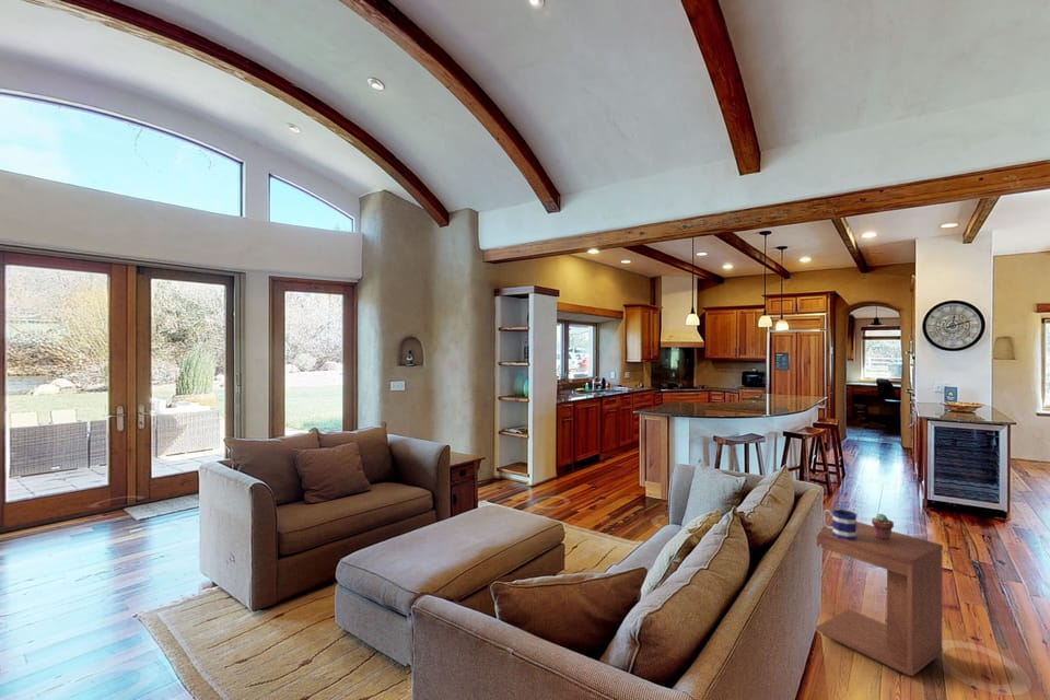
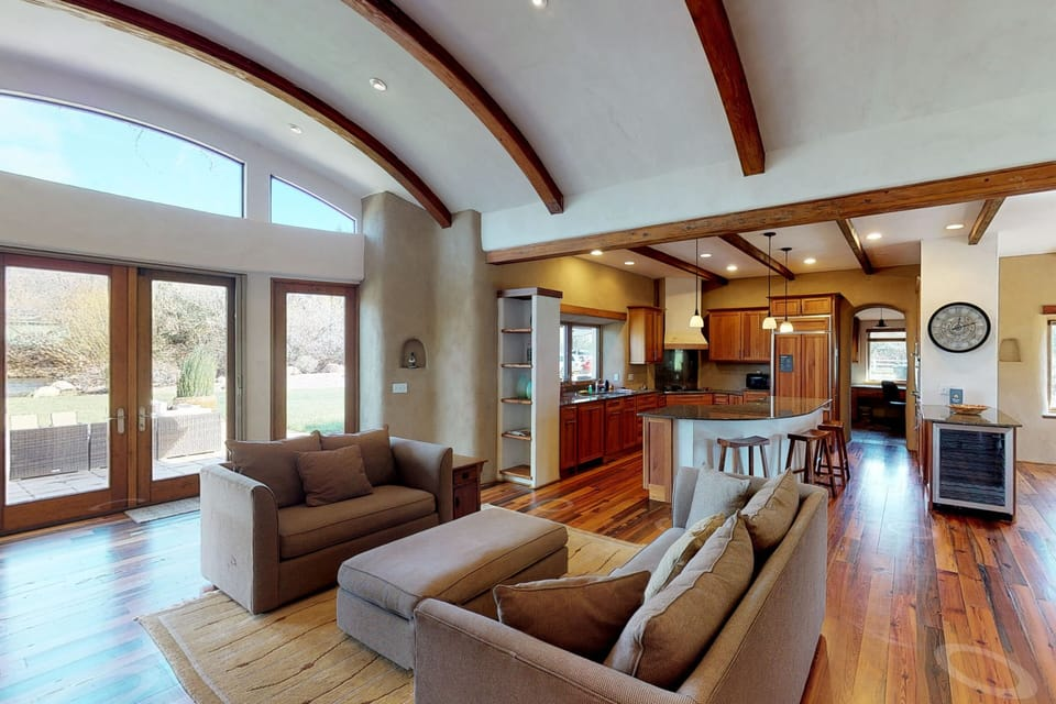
- potted succulent [871,513,895,540]
- side table [815,521,944,677]
- mug [822,509,858,540]
